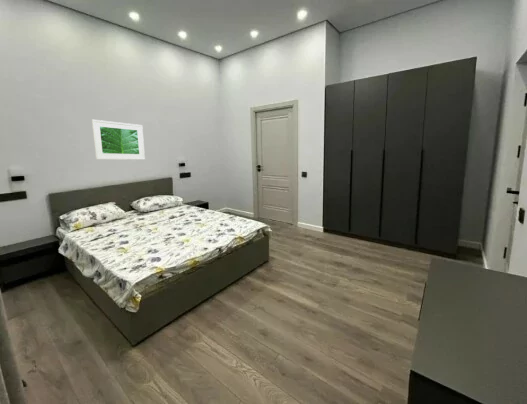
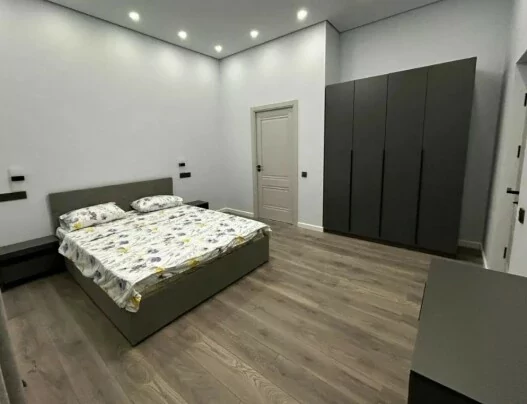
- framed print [91,119,146,161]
